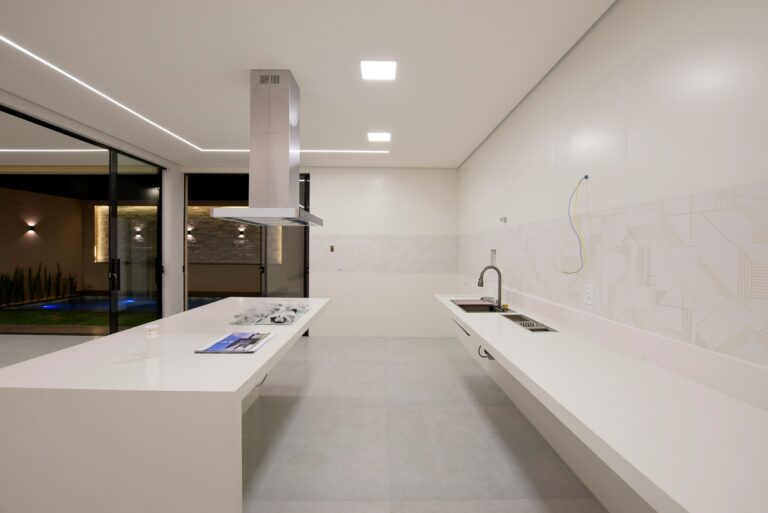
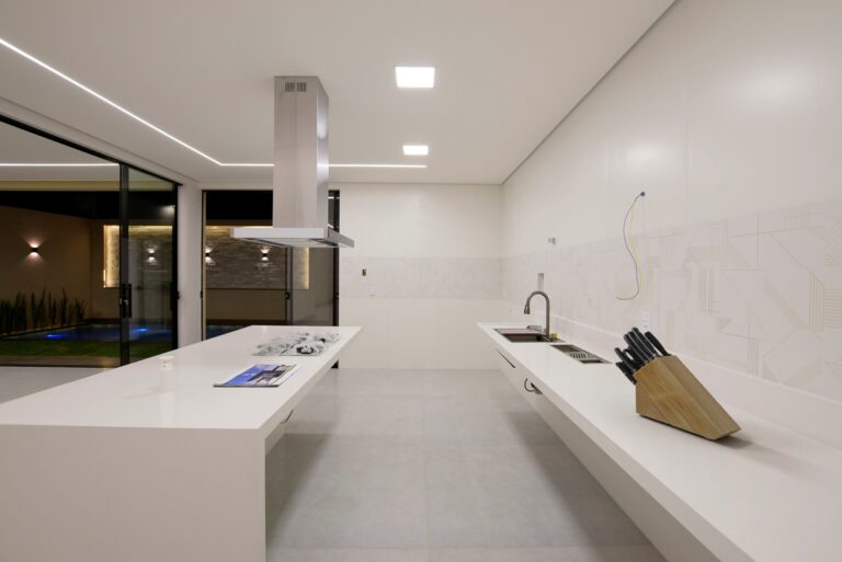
+ knife block [613,325,742,440]
